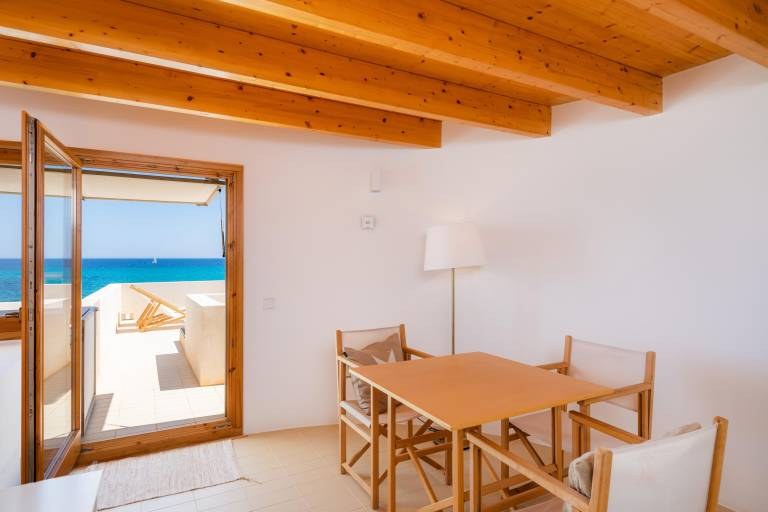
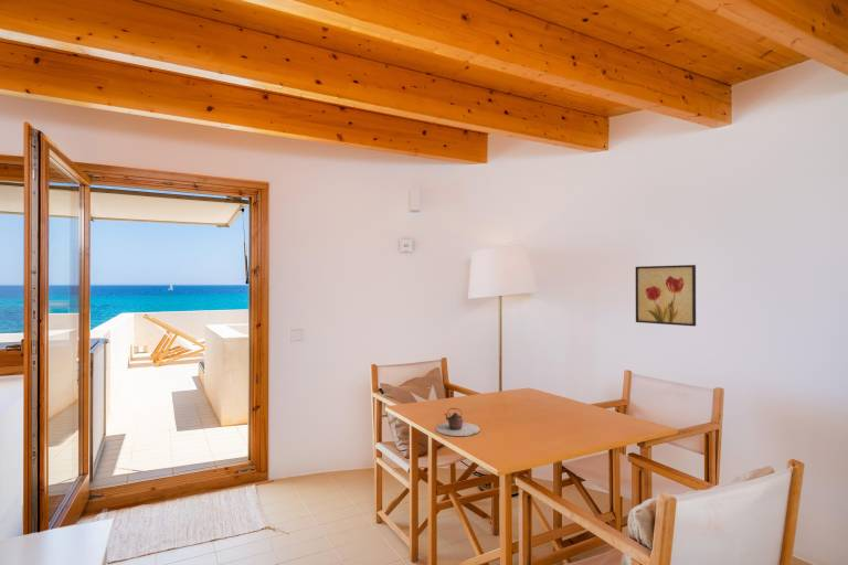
+ teapot [434,407,481,437]
+ wall art [635,264,697,328]
